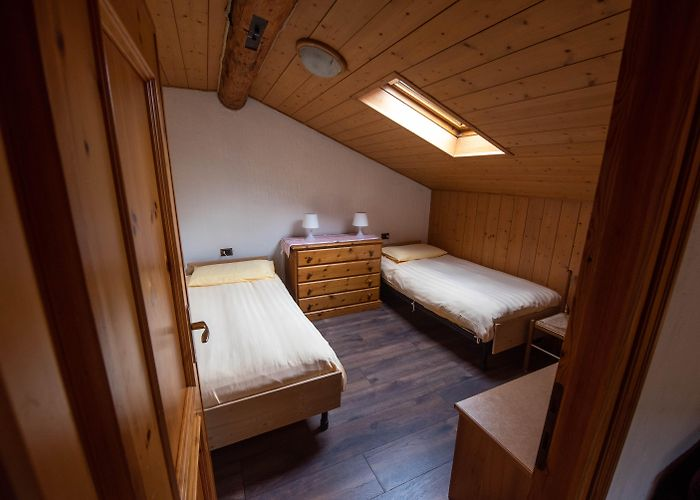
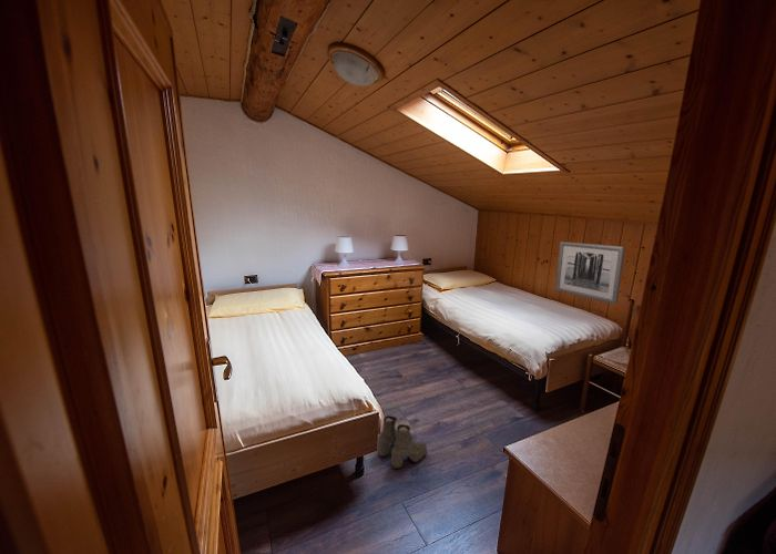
+ boots [377,414,428,470]
+ wall art [554,240,626,306]
